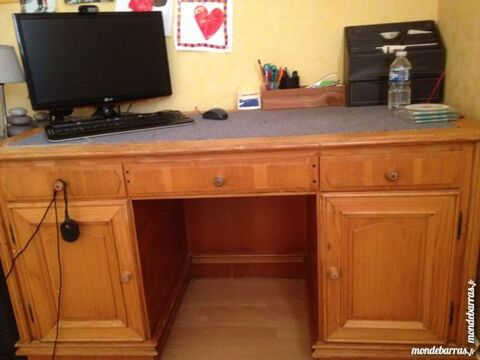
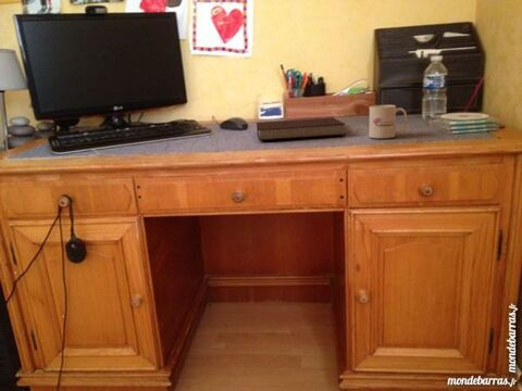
+ notebook [256,116,347,141]
+ mug [369,104,408,139]
